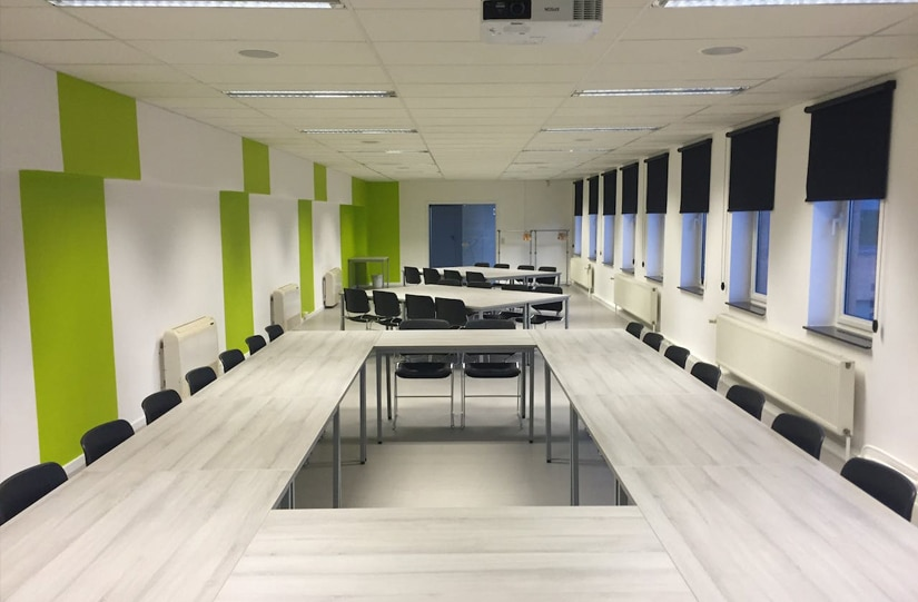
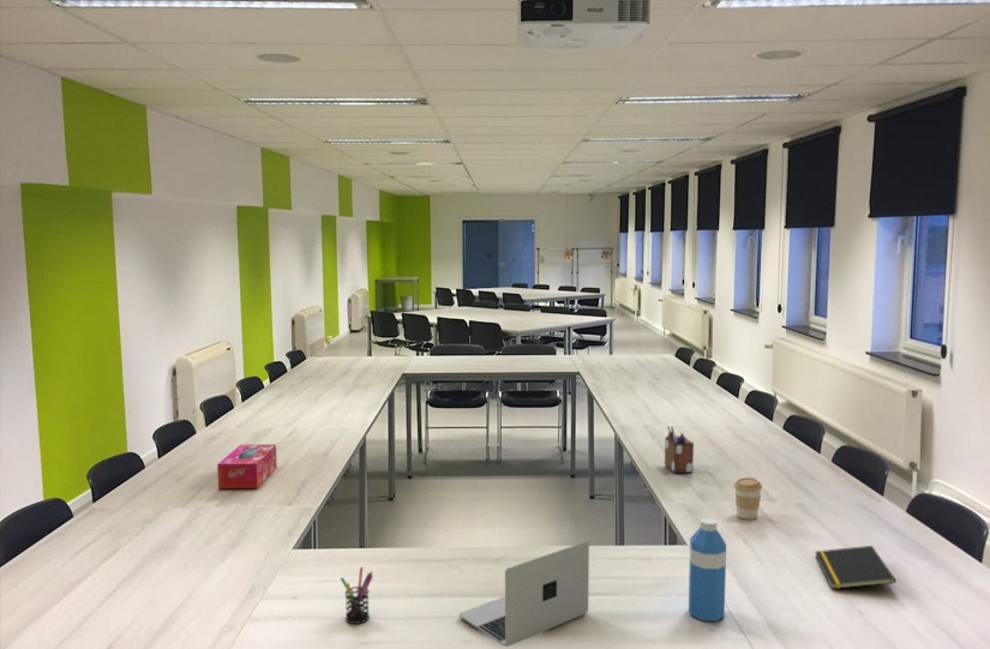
+ water bottle [688,517,727,623]
+ coffee cup [733,476,763,521]
+ desk organizer [664,426,695,474]
+ notepad [814,545,898,590]
+ tissue box [216,443,278,489]
+ laptop [458,540,590,648]
+ pen holder [340,566,374,625]
